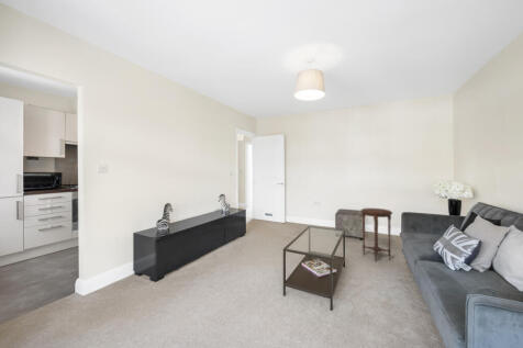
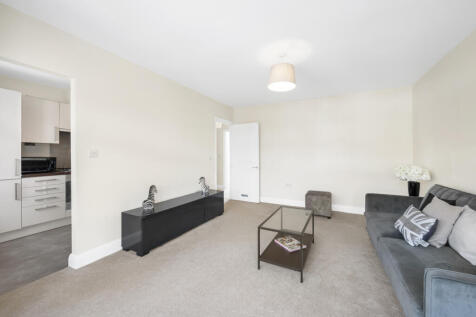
- side table [359,207,393,262]
